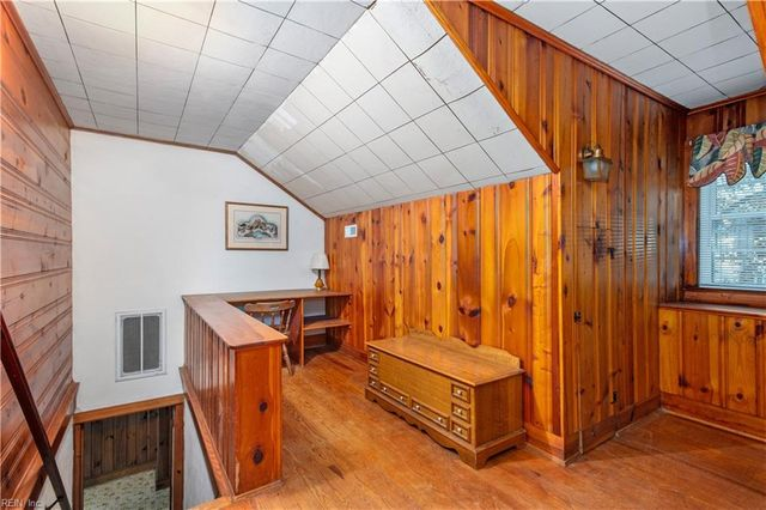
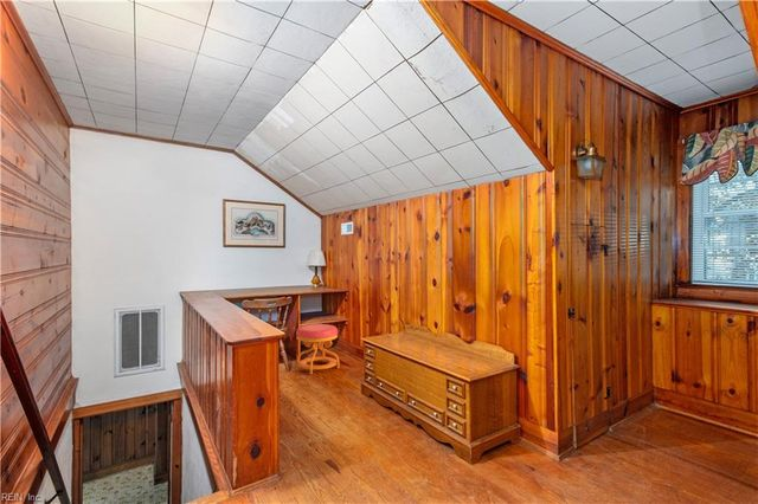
+ stool [295,323,340,375]
